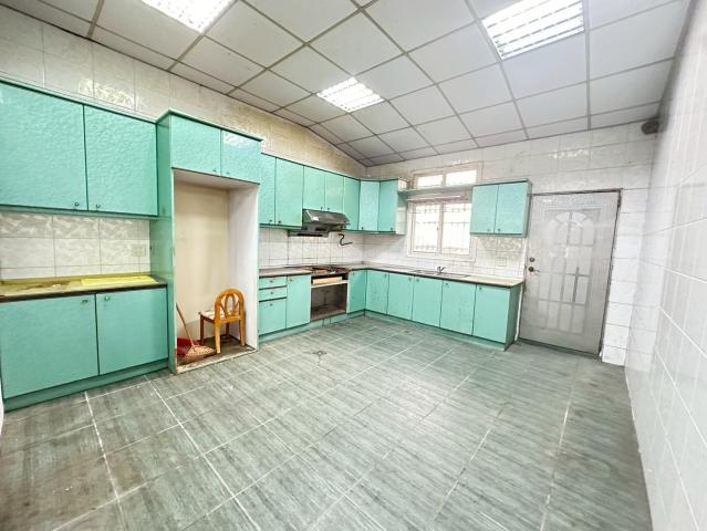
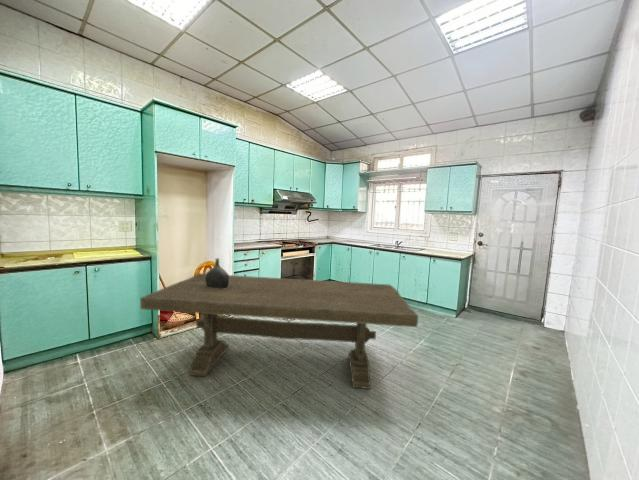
+ dining table [139,272,419,390]
+ water jug [205,257,230,288]
